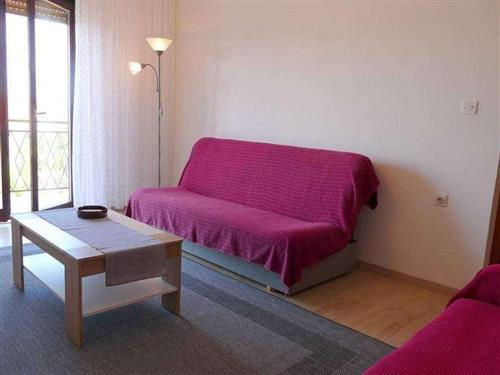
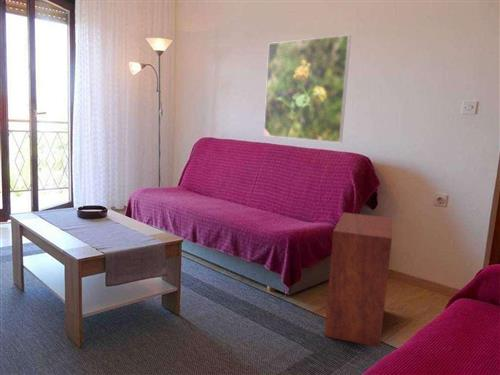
+ nightstand [323,211,393,348]
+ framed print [263,34,352,144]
